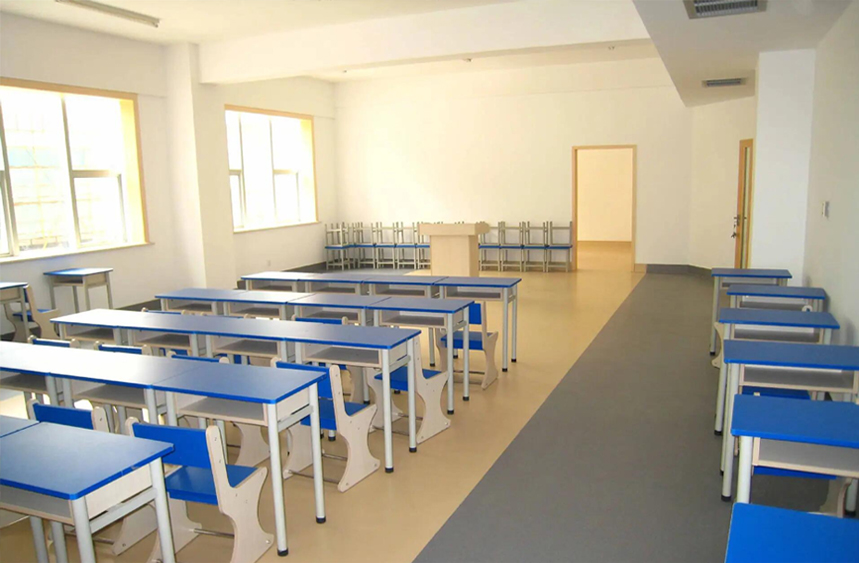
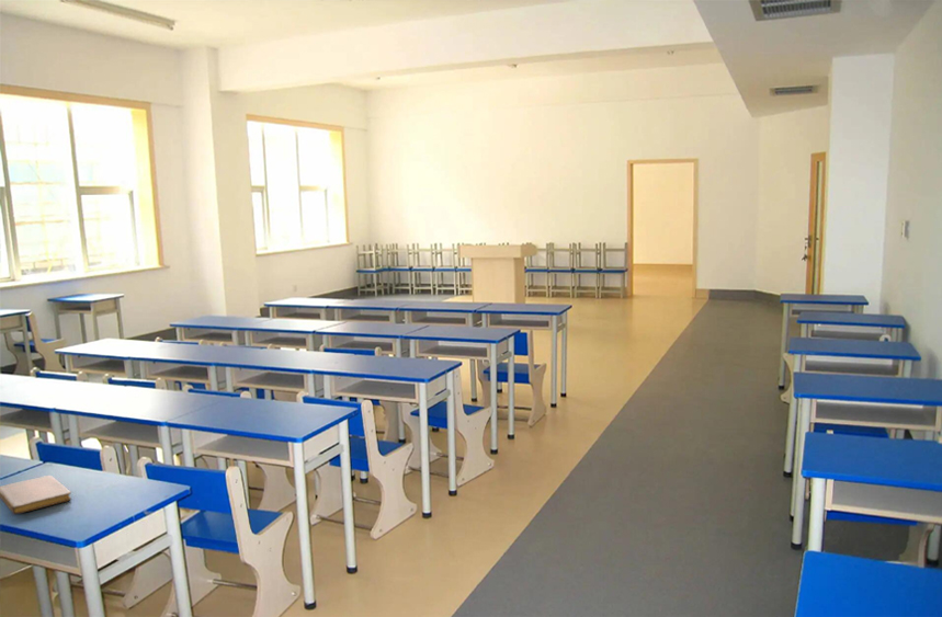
+ notebook [0,475,72,515]
